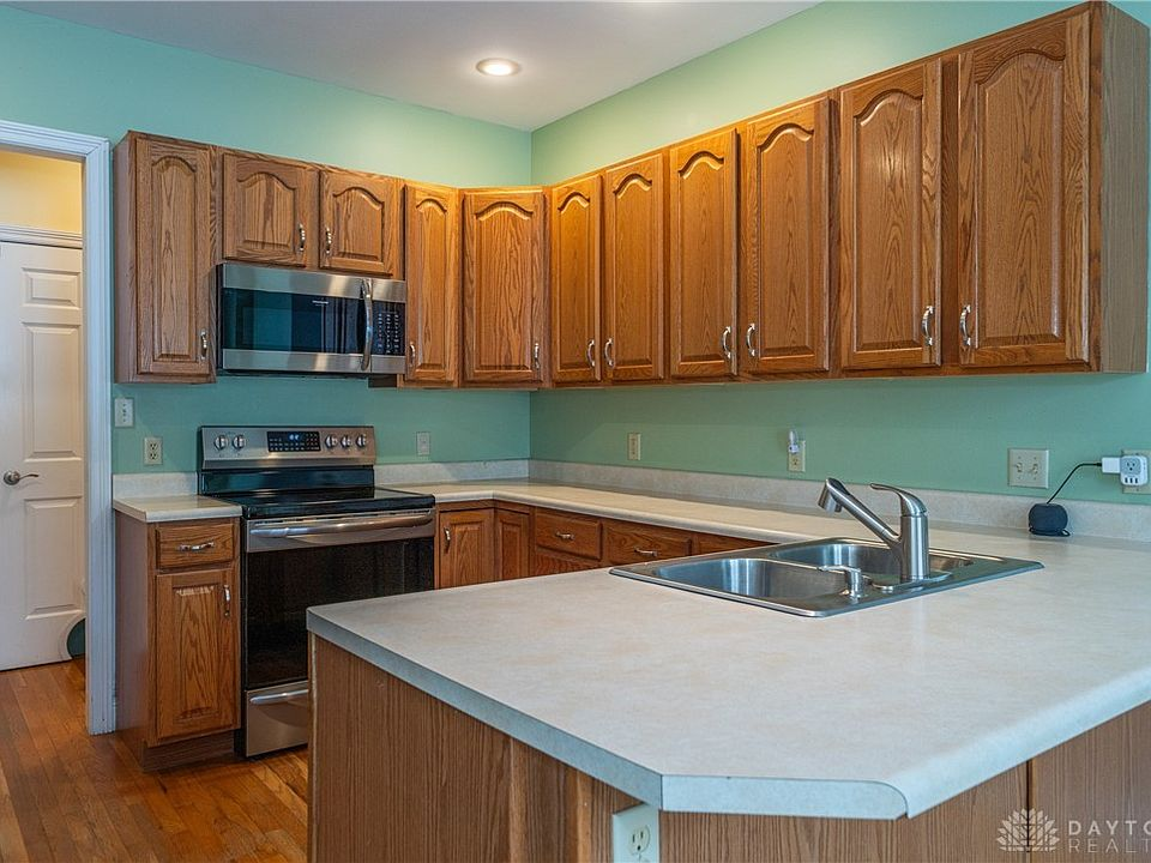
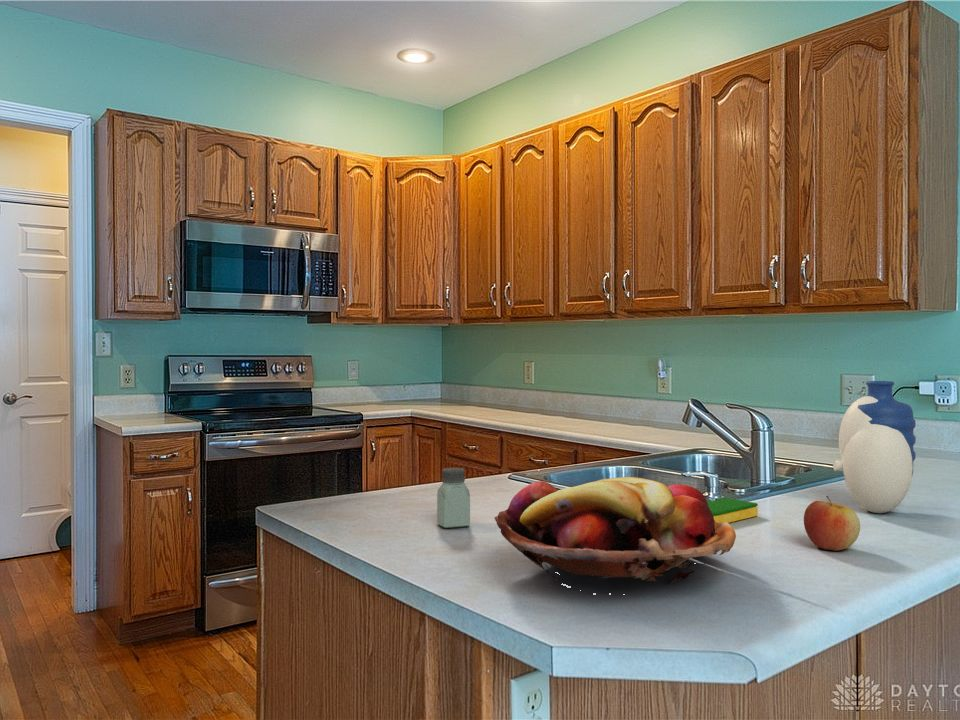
+ fruit basket [493,476,737,596]
+ apple [803,495,861,552]
+ vase [832,380,917,514]
+ saltshaker [436,467,471,529]
+ dish sponge [707,497,759,524]
